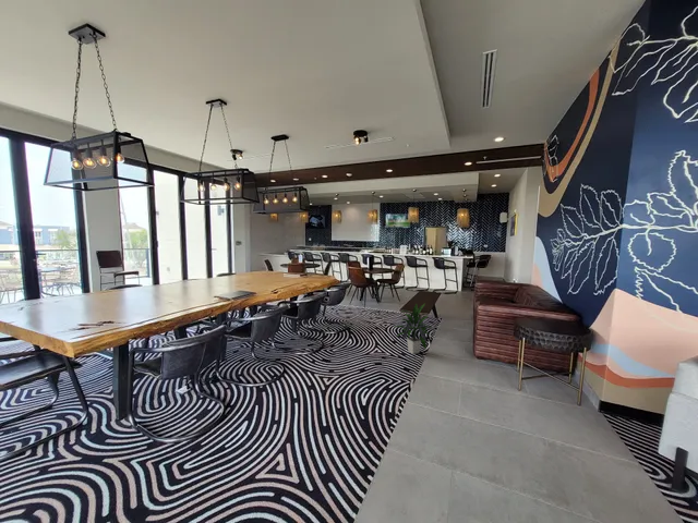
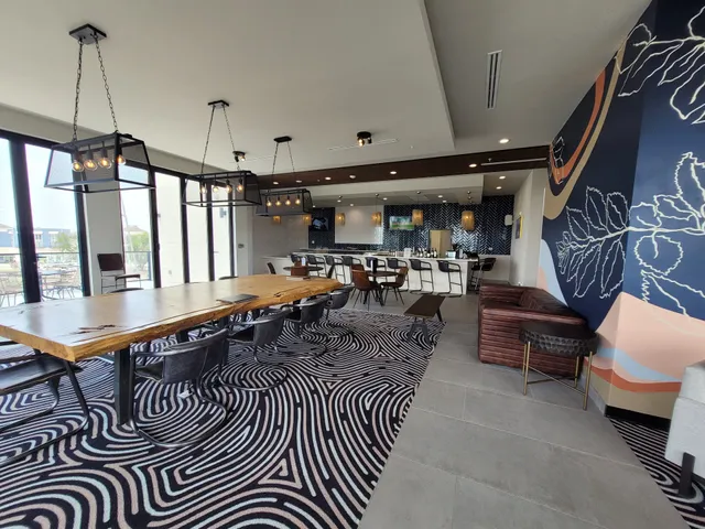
- indoor plant [395,303,431,355]
